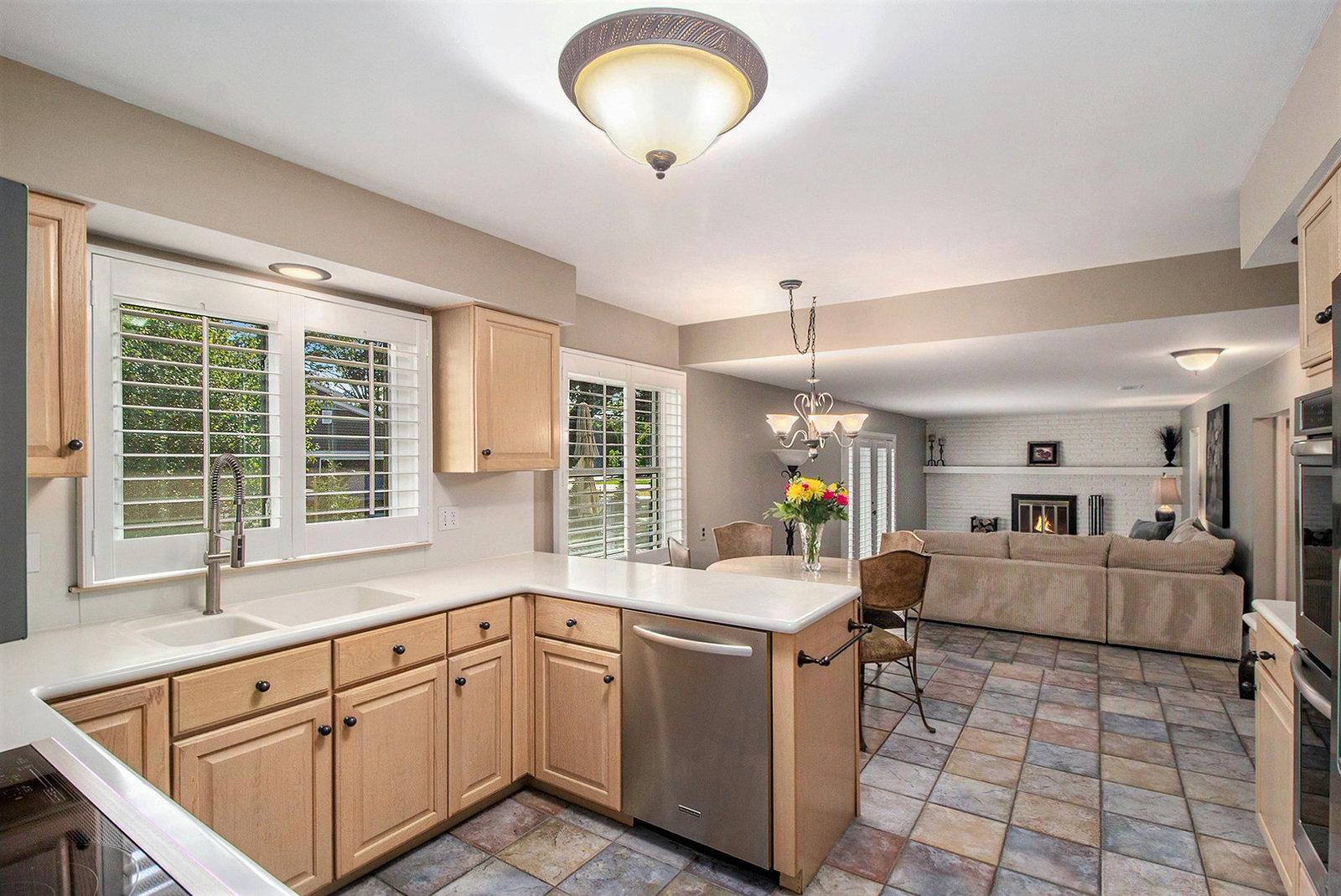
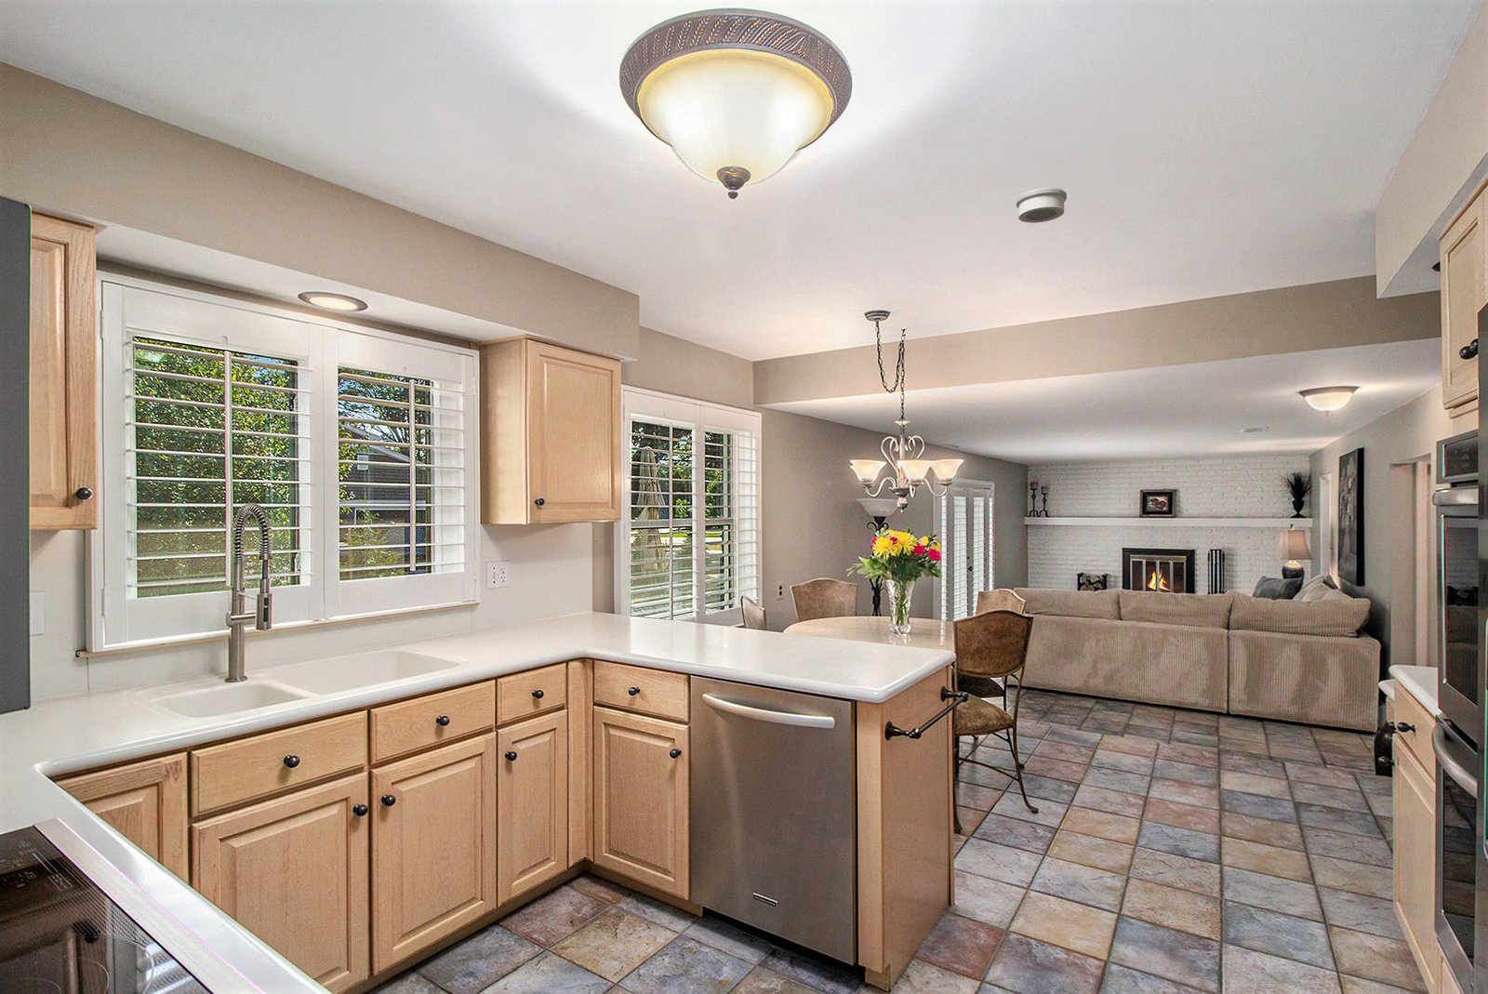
+ smoke detector [1015,185,1067,224]
